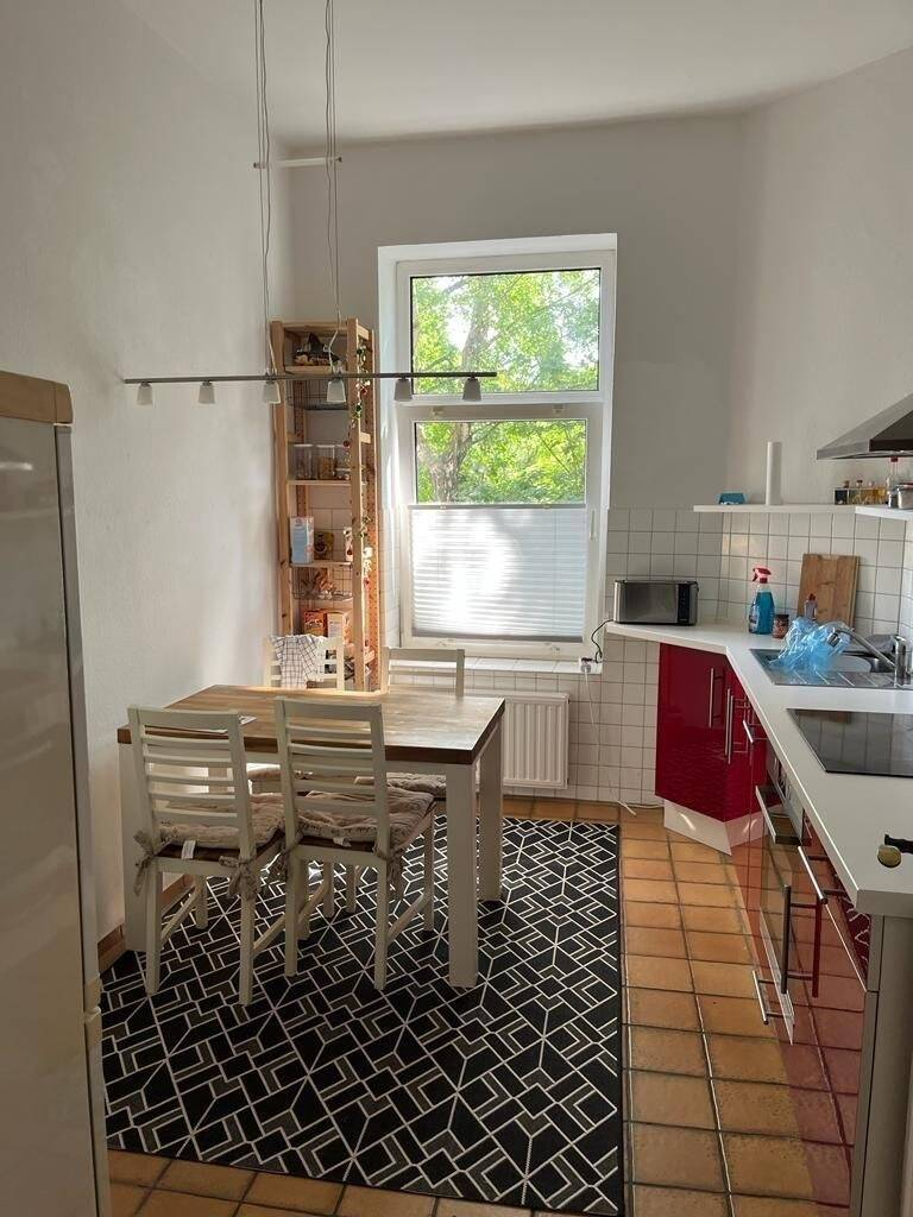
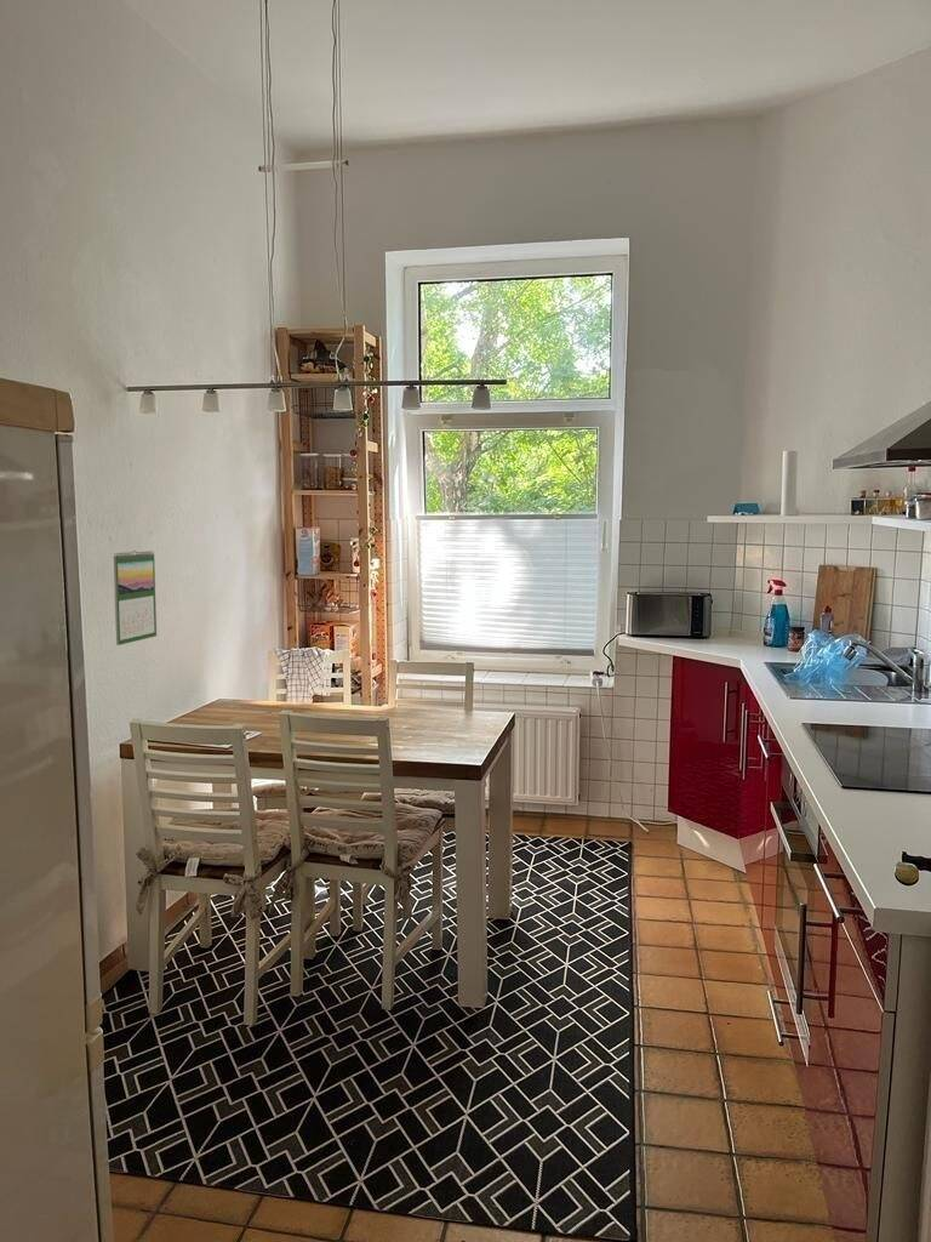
+ calendar [113,549,158,646]
